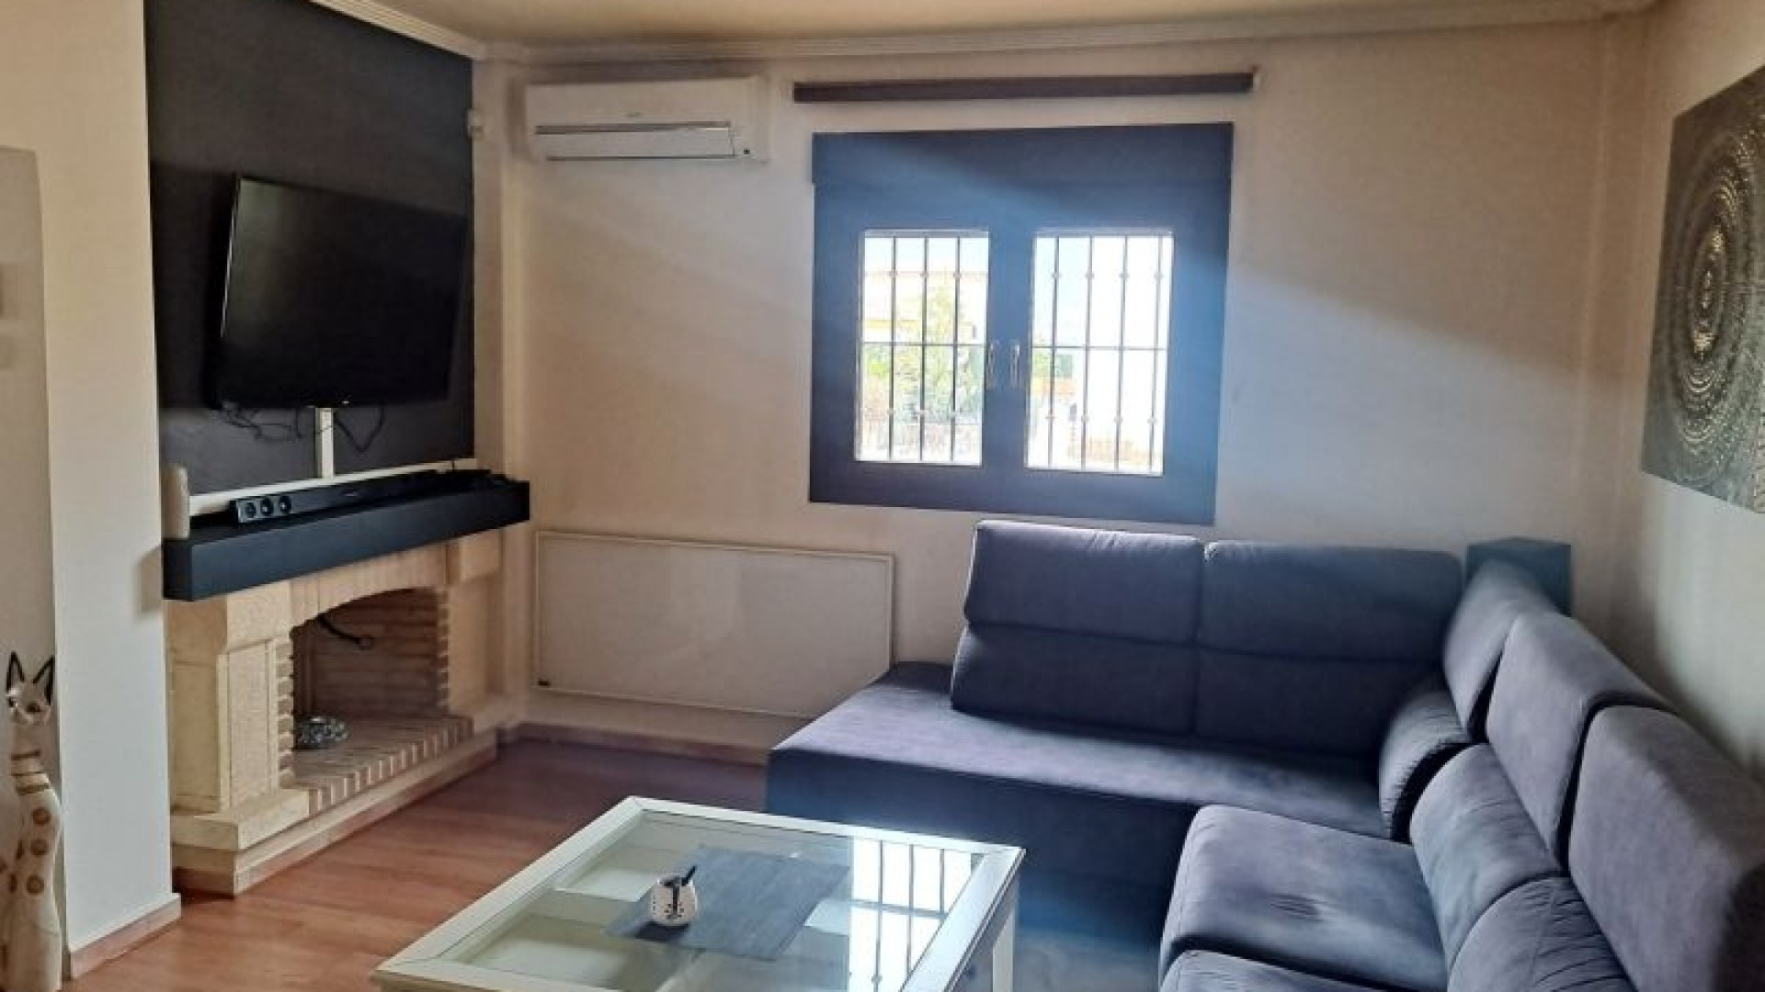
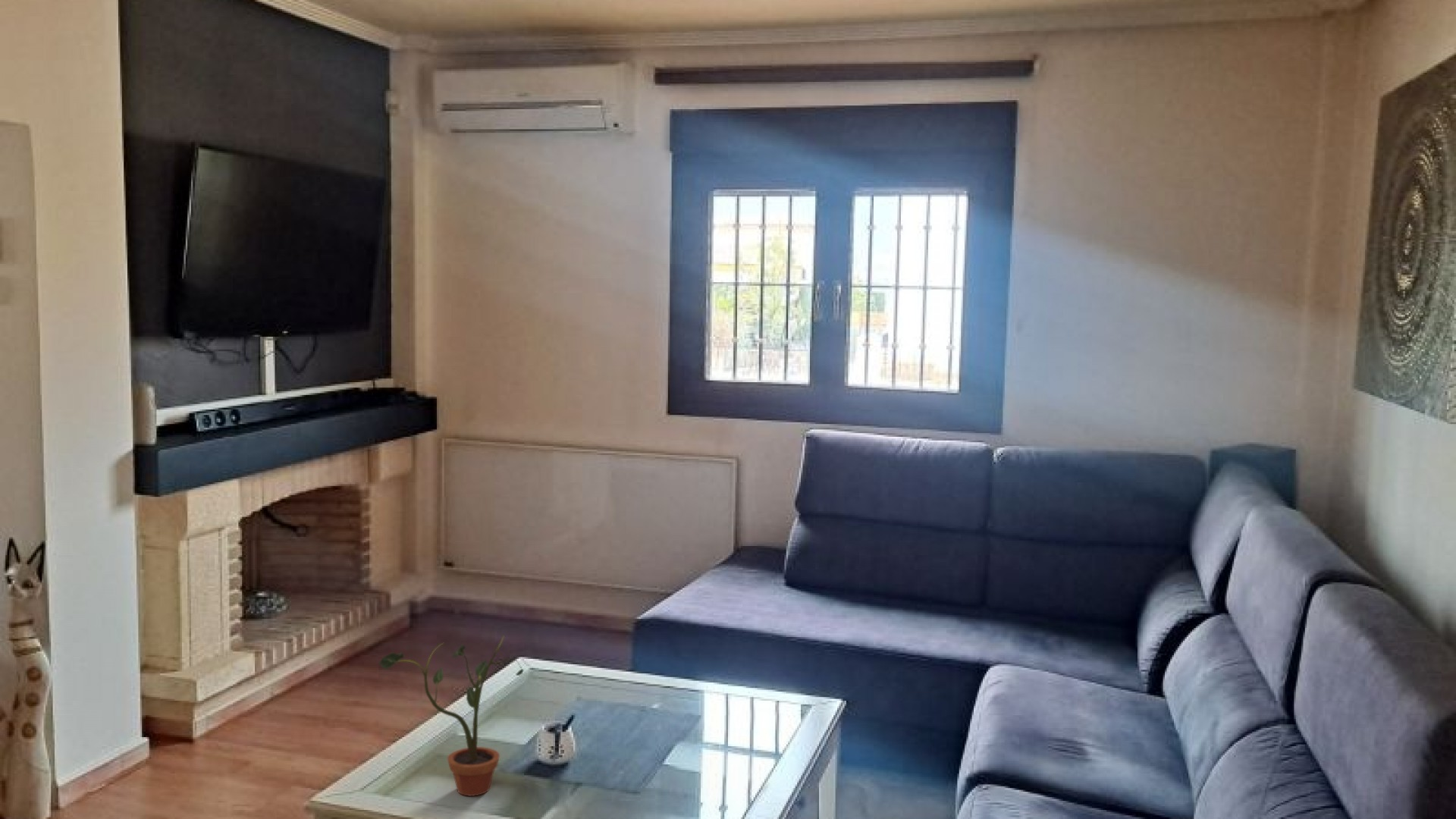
+ potted plant [378,635,525,797]
